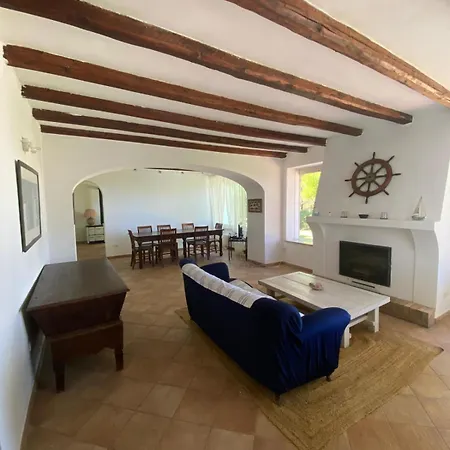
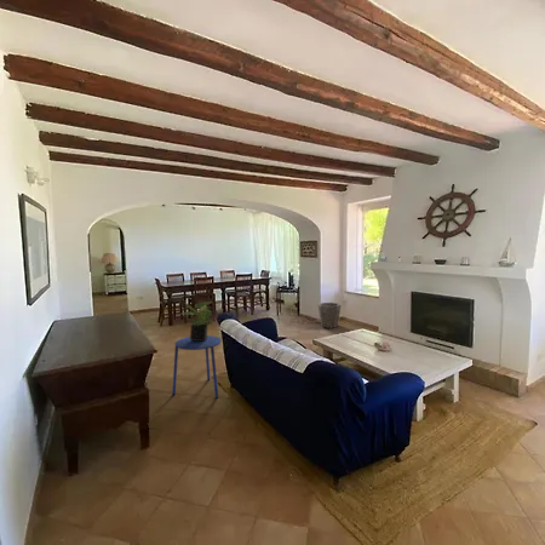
+ potted plant [182,300,213,340]
+ side table [171,334,223,400]
+ waste bin [317,302,342,329]
